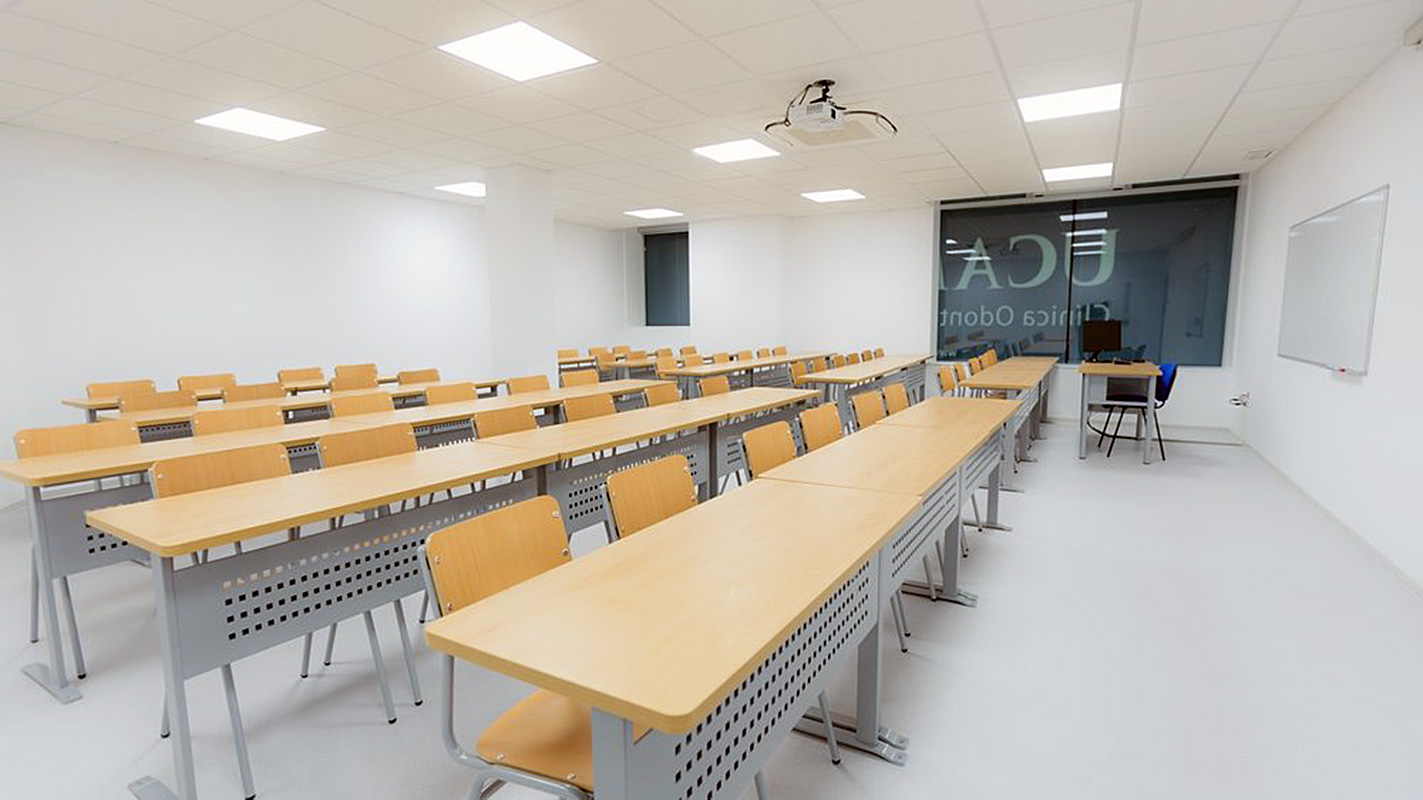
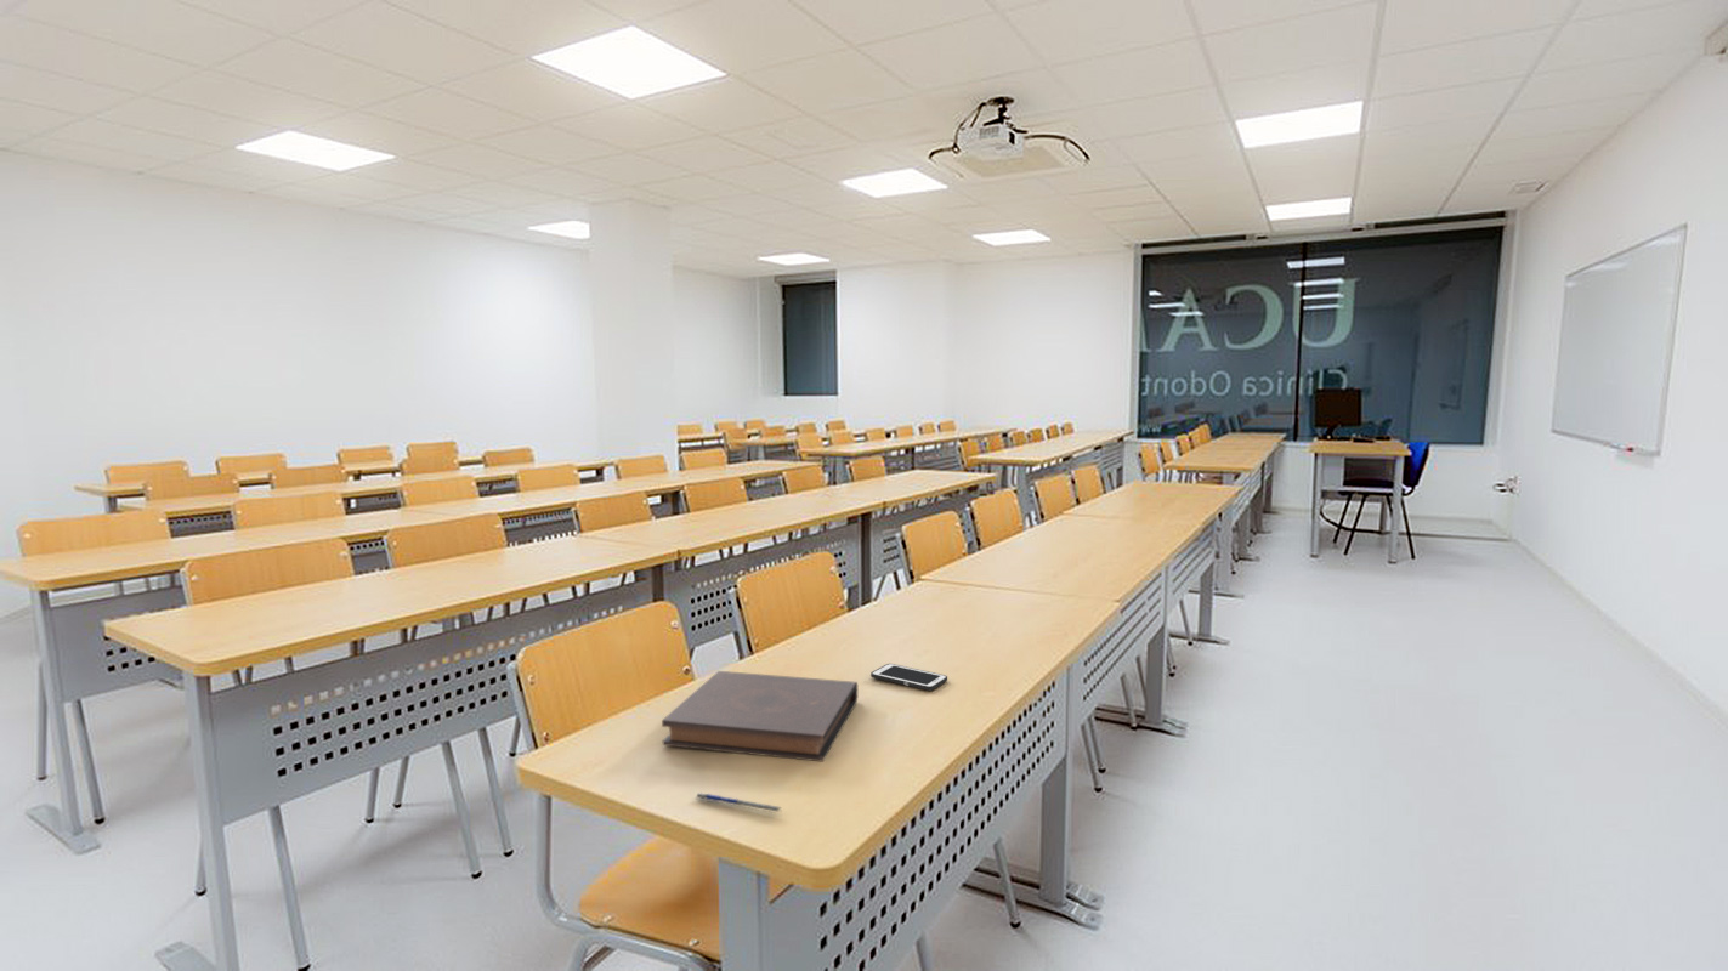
+ cell phone [869,663,948,692]
+ book [661,670,859,762]
+ pen [696,791,782,814]
